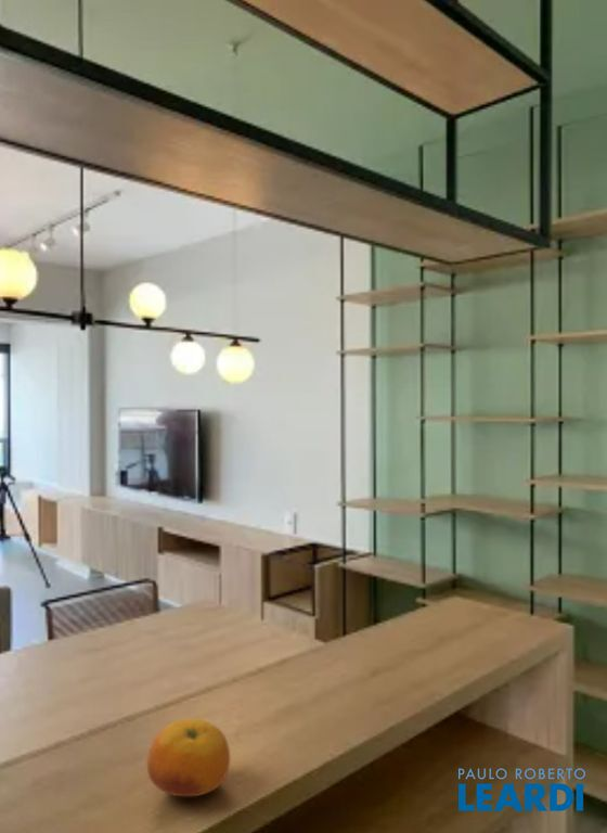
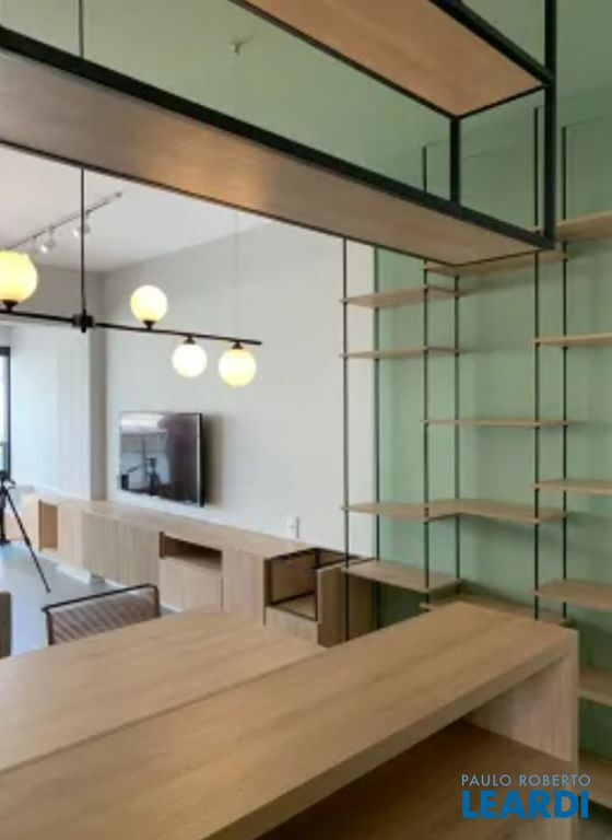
- fruit [146,718,231,797]
